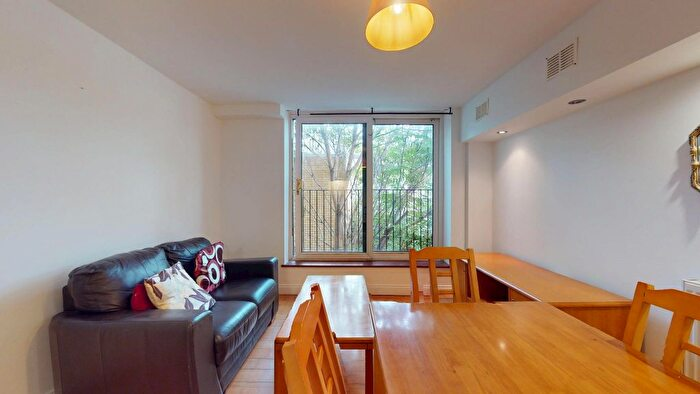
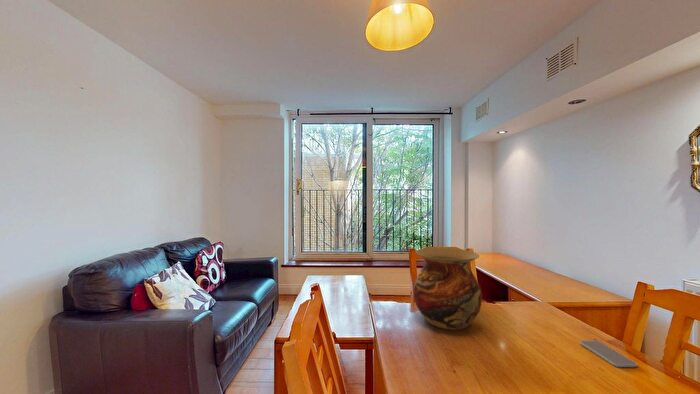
+ smartphone [579,340,638,368]
+ vase [412,247,483,331]
